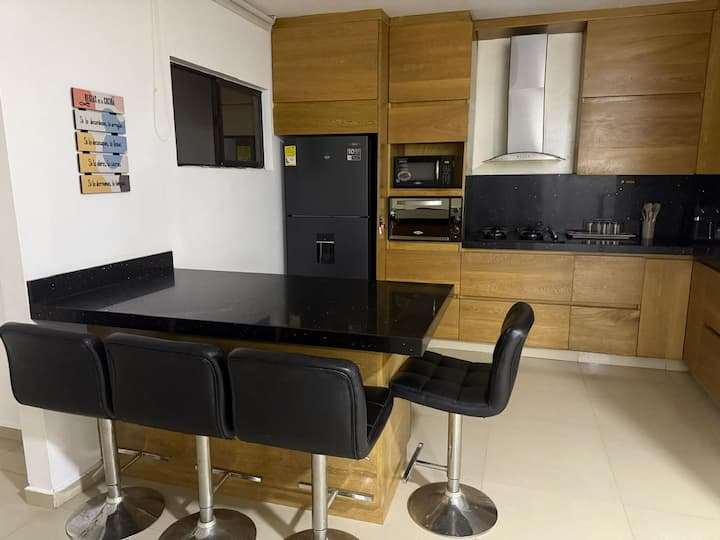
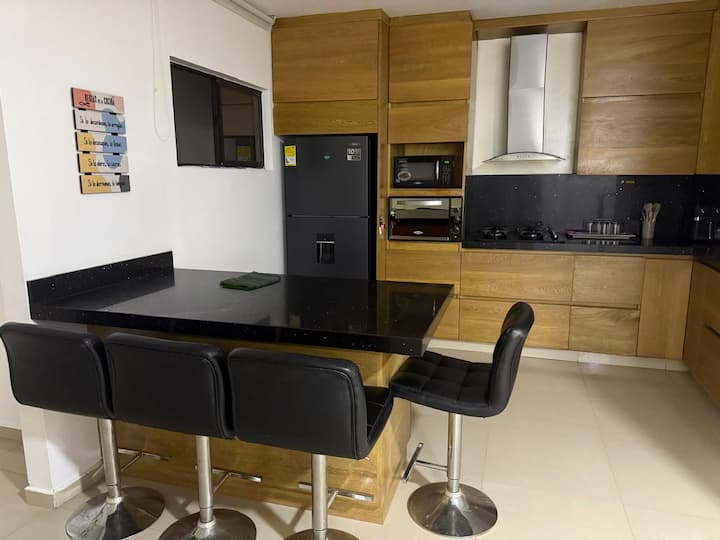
+ dish towel [219,270,282,291]
